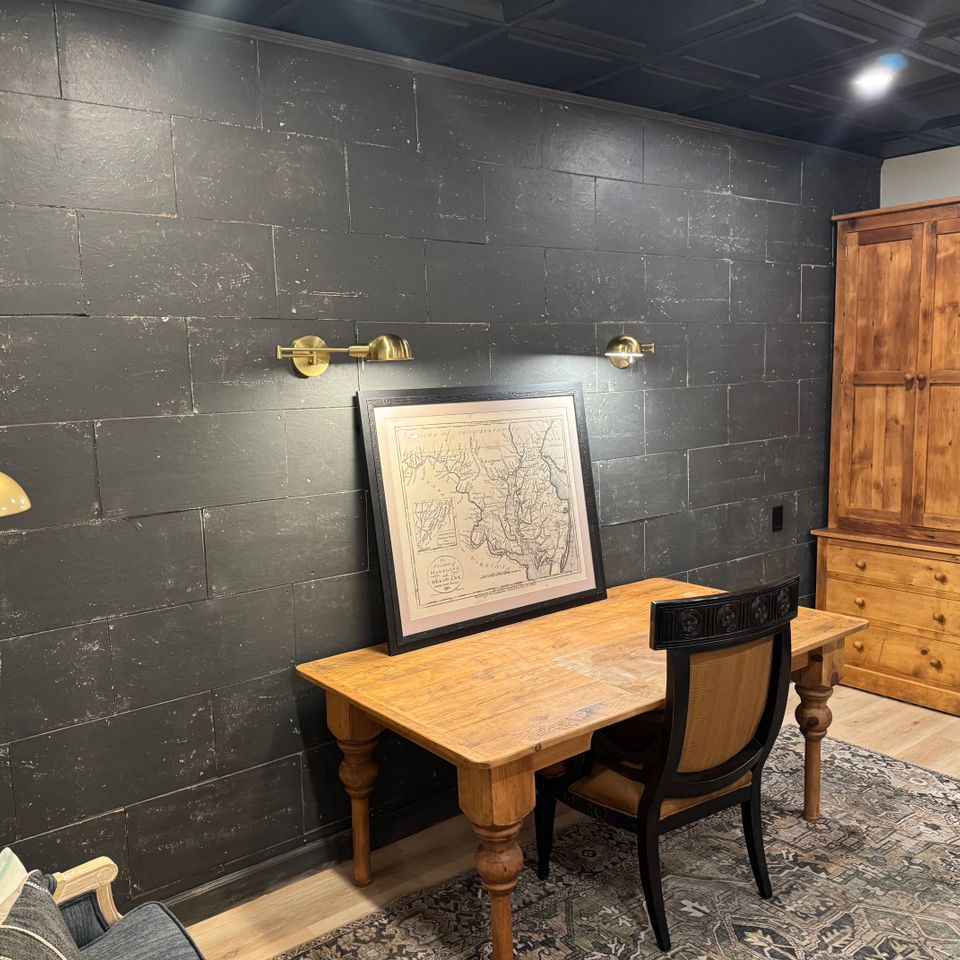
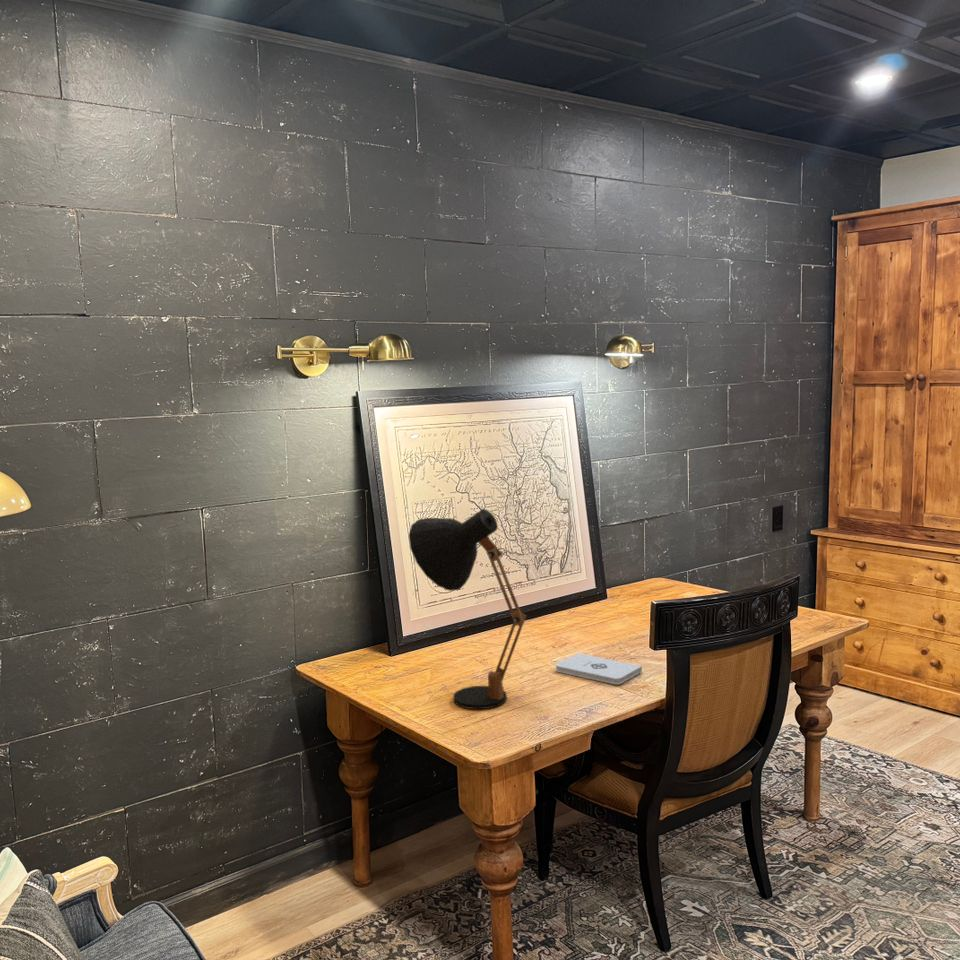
+ desk lamp [408,508,527,710]
+ notepad [554,652,643,686]
